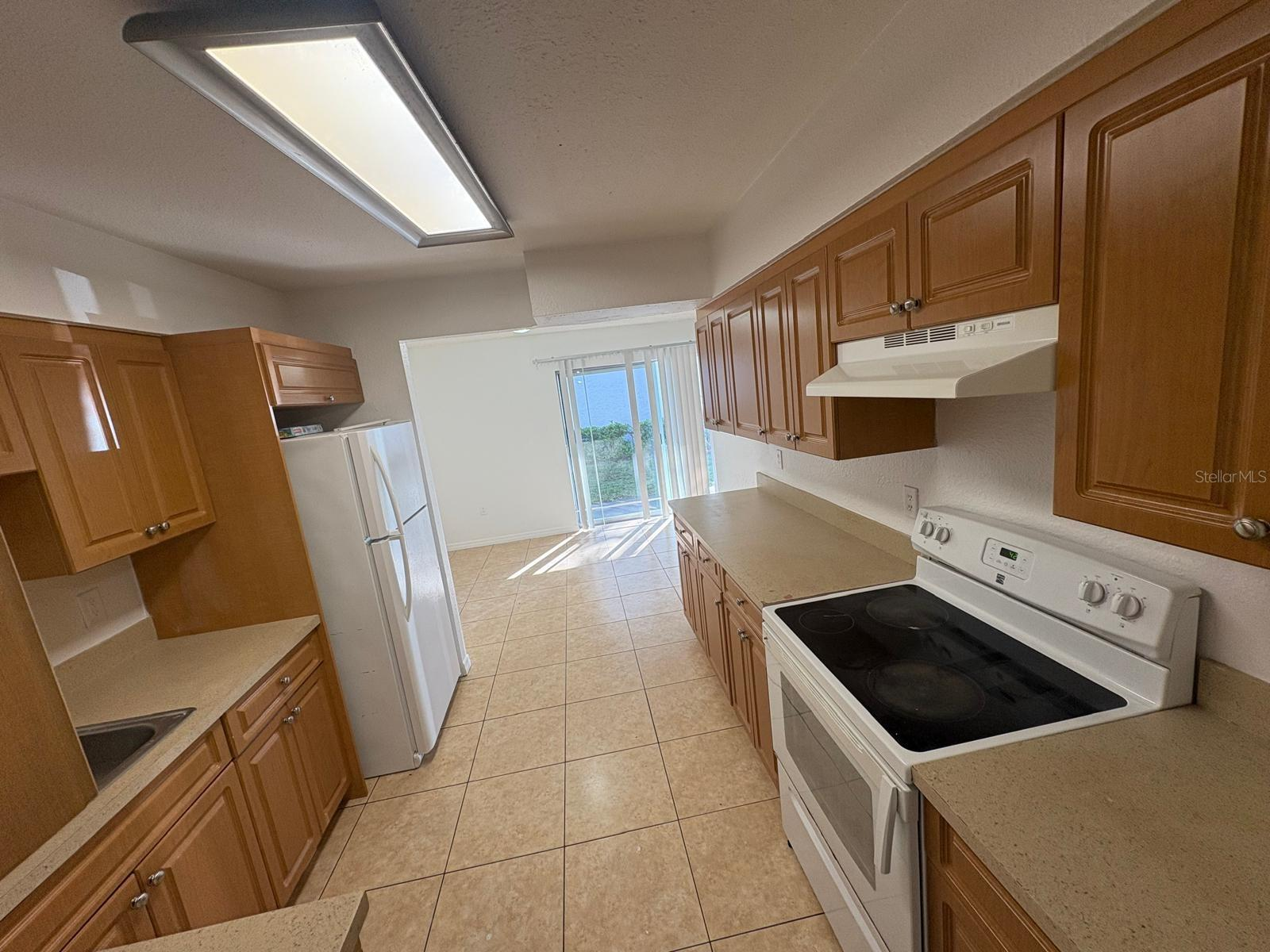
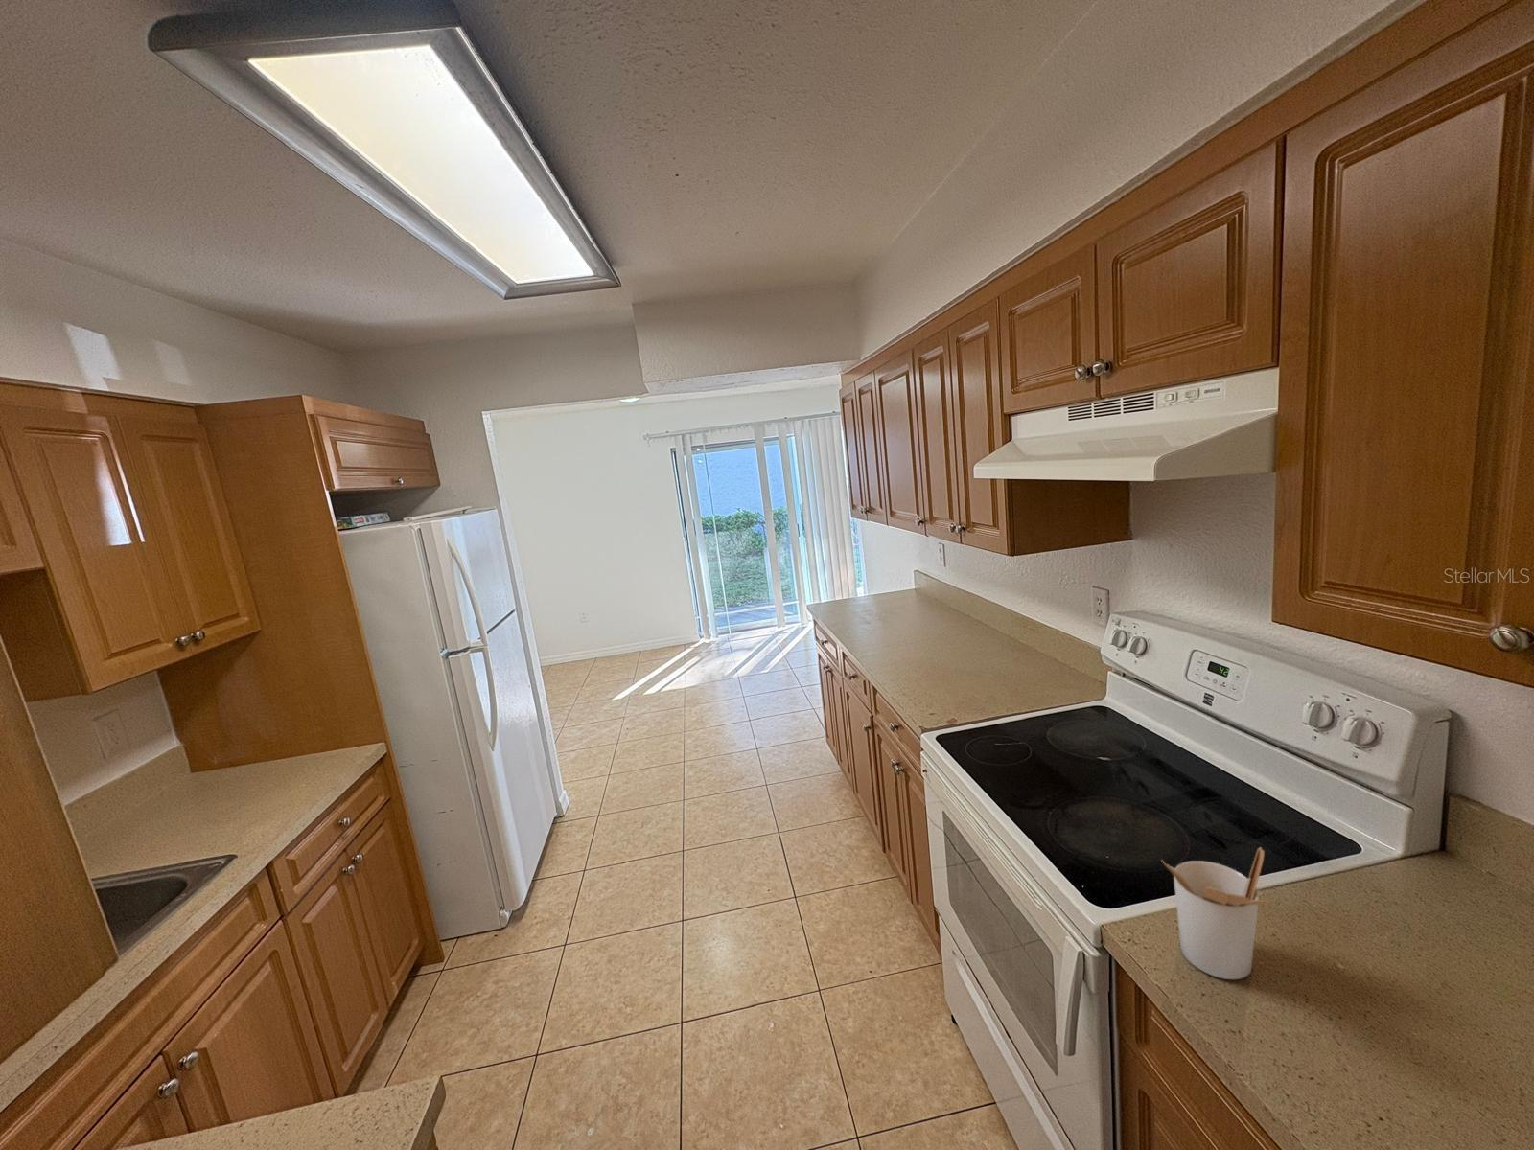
+ utensil holder [1160,847,1278,981]
